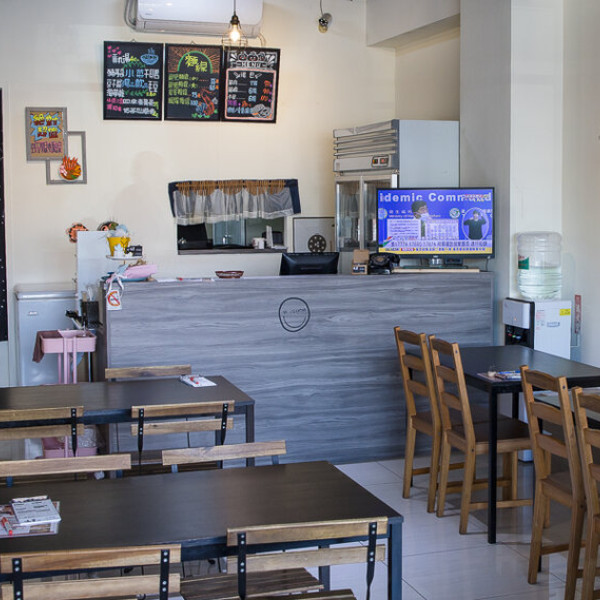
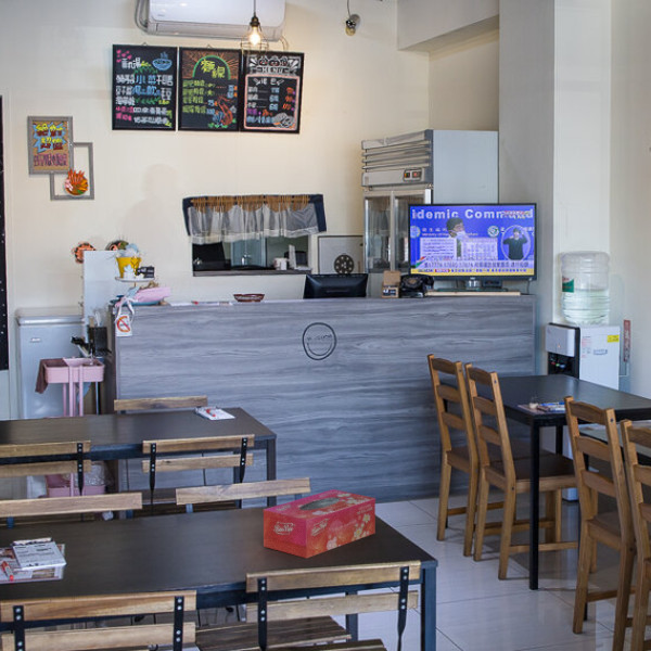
+ tissue box [263,488,376,559]
